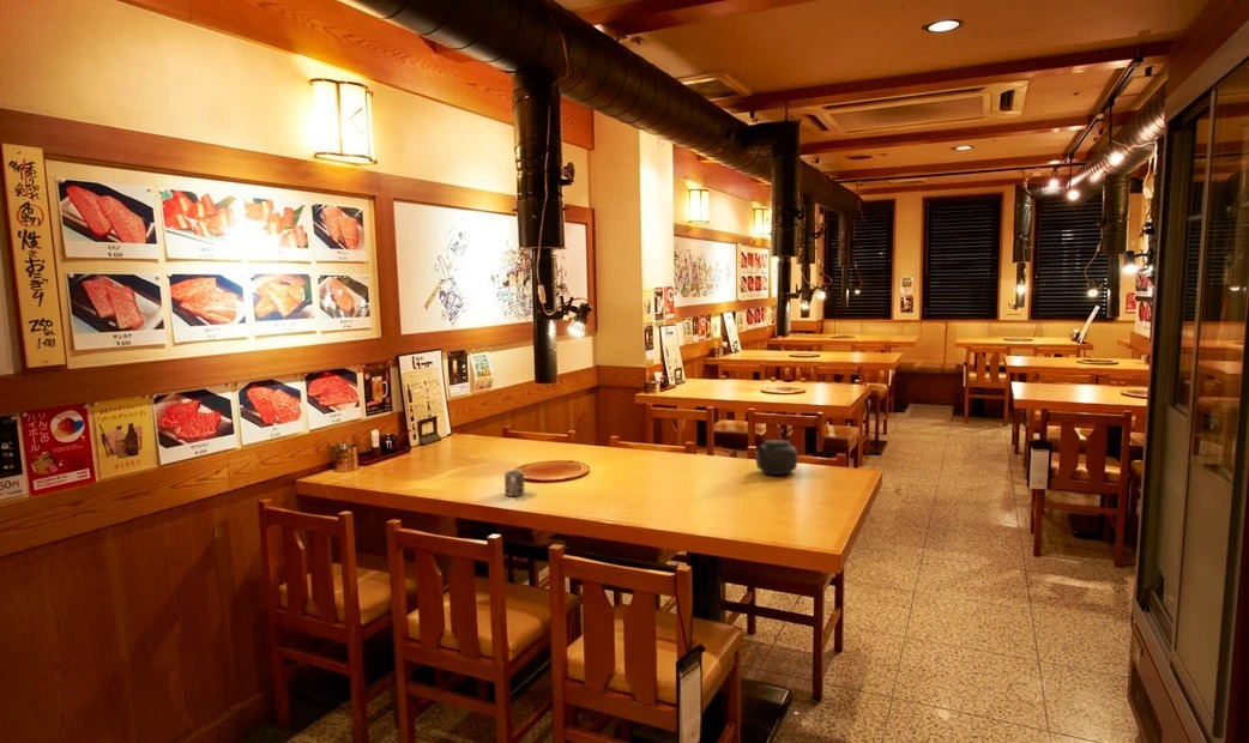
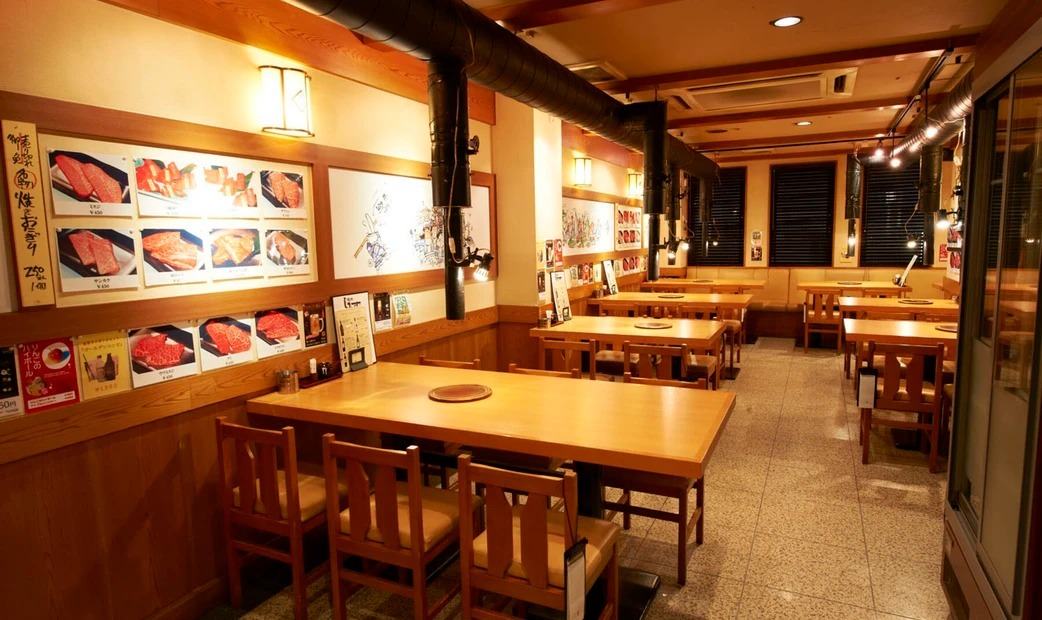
- cup [503,469,526,497]
- teapot [754,437,800,476]
